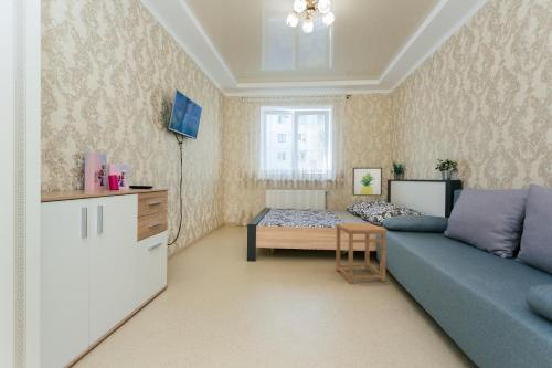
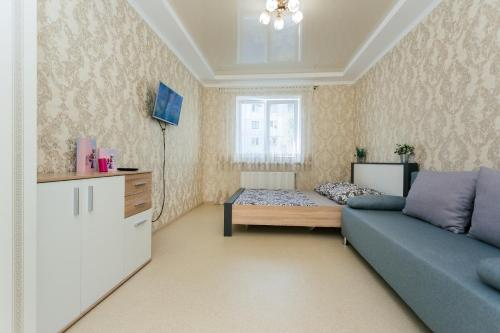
- side table [335,222,388,284]
- wall art [351,167,383,197]
